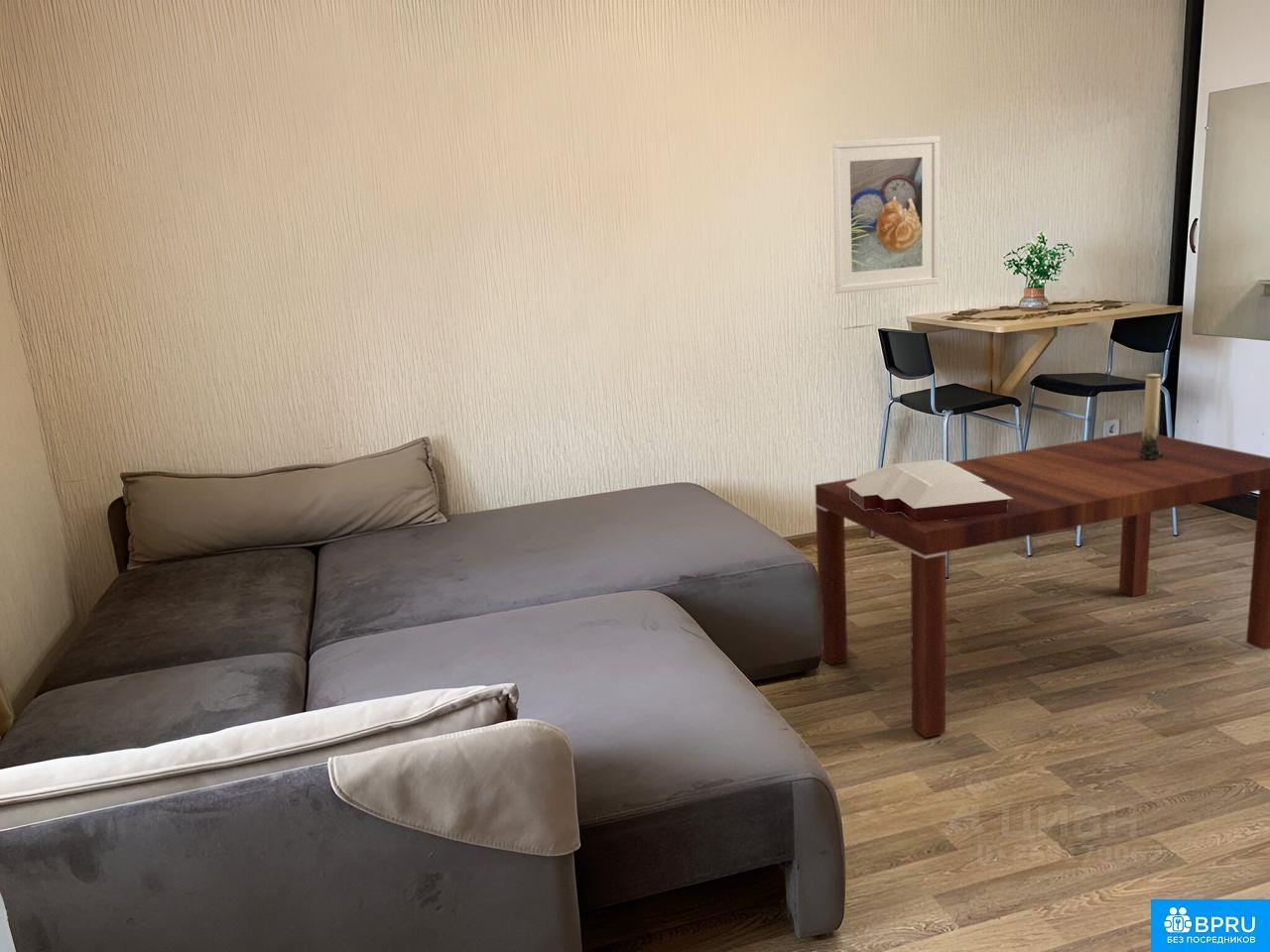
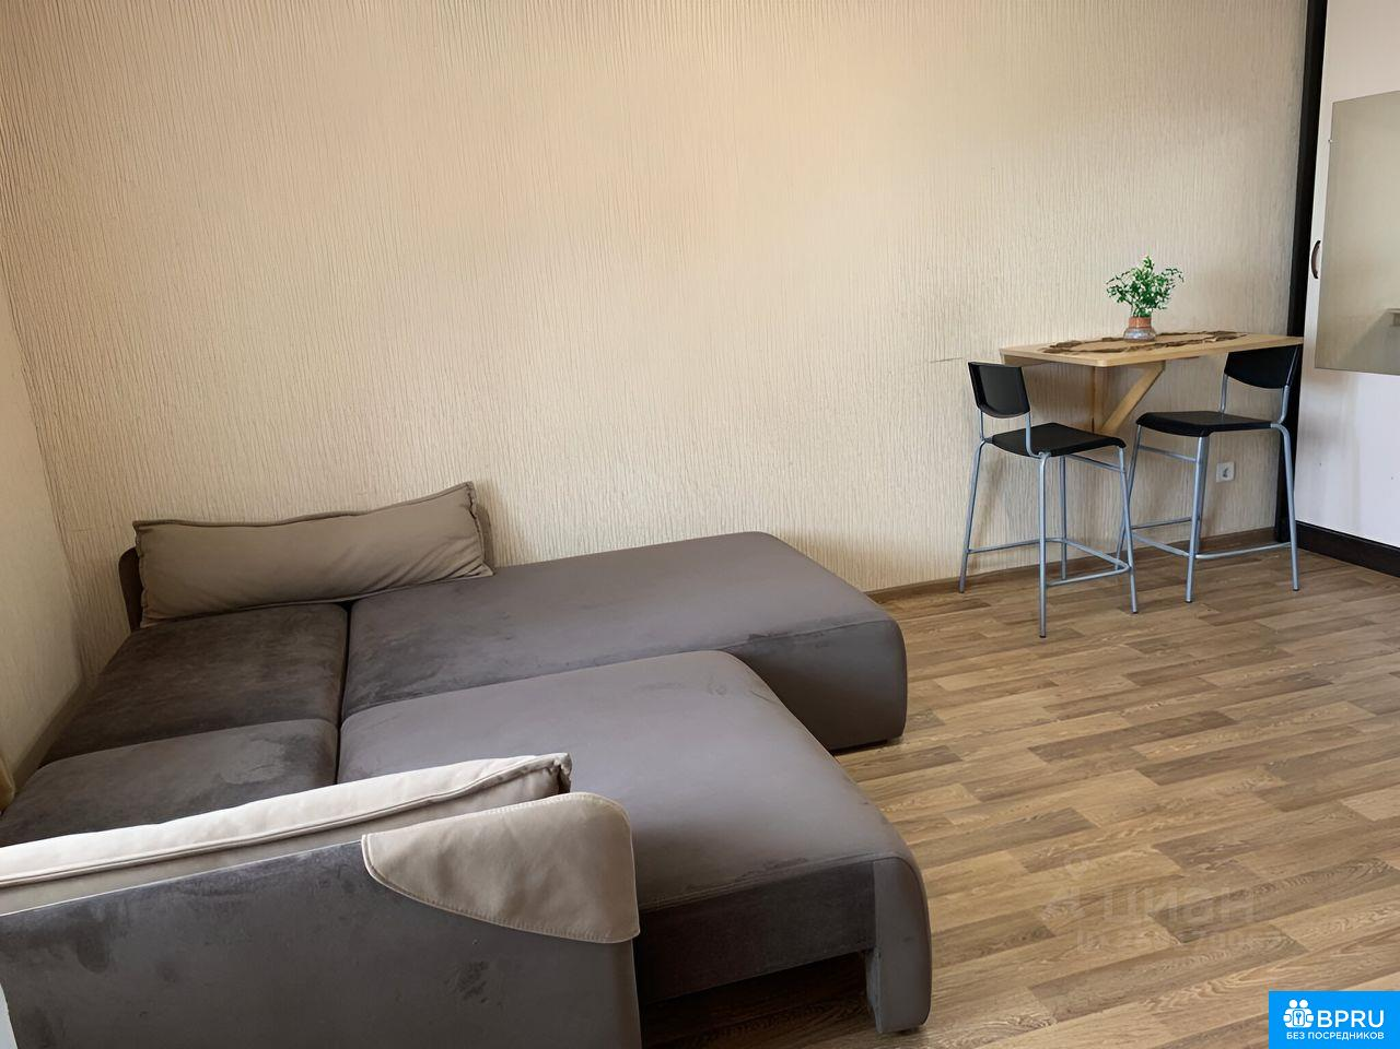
- books [846,458,1013,523]
- coffee table [815,430,1270,739]
- candle [1139,373,1163,460]
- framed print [829,135,941,295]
